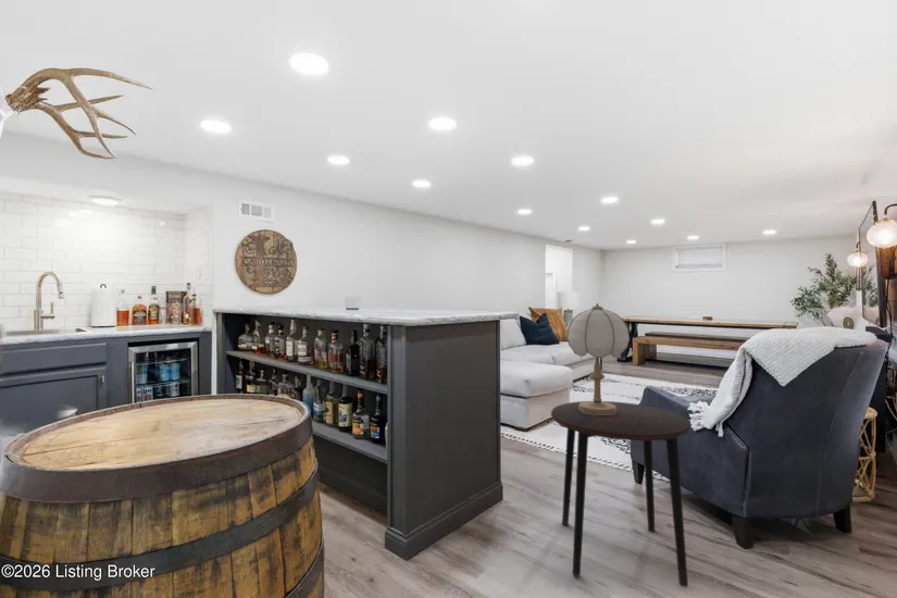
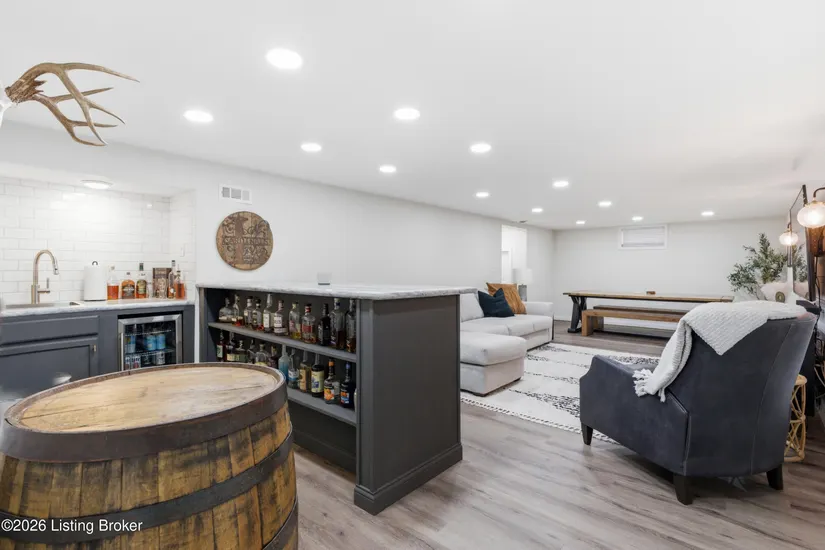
- side table [550,400,692,588]
- table lamp [565,302,631,414]
